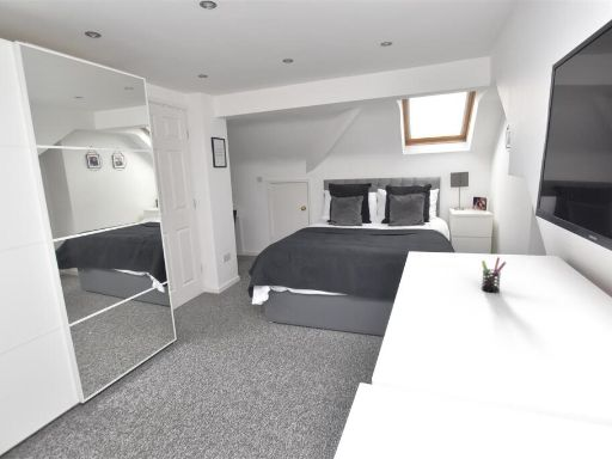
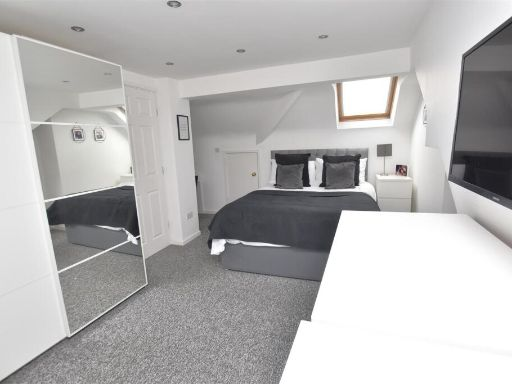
- pen holder [481,256,507,293]
